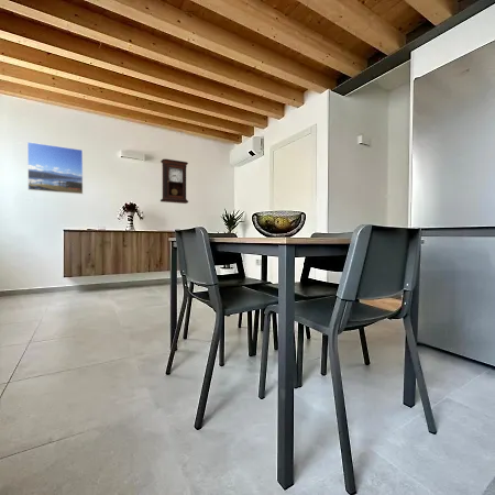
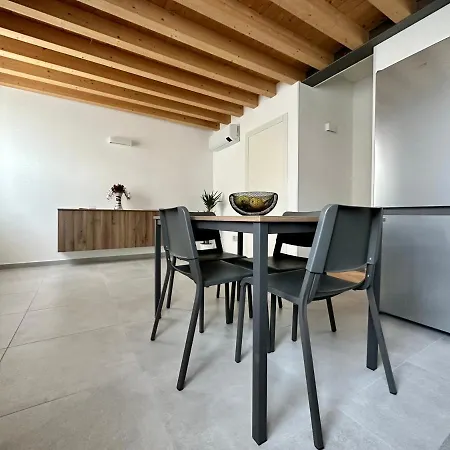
- pendulum clock [160,158,189,205]
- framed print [26,141,84,195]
